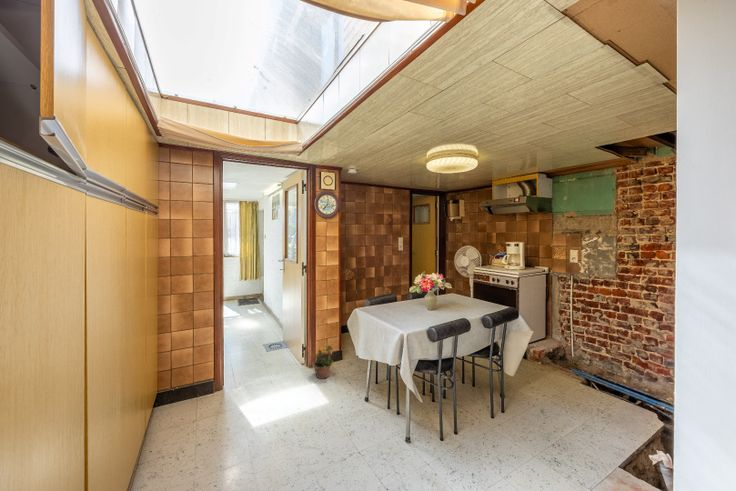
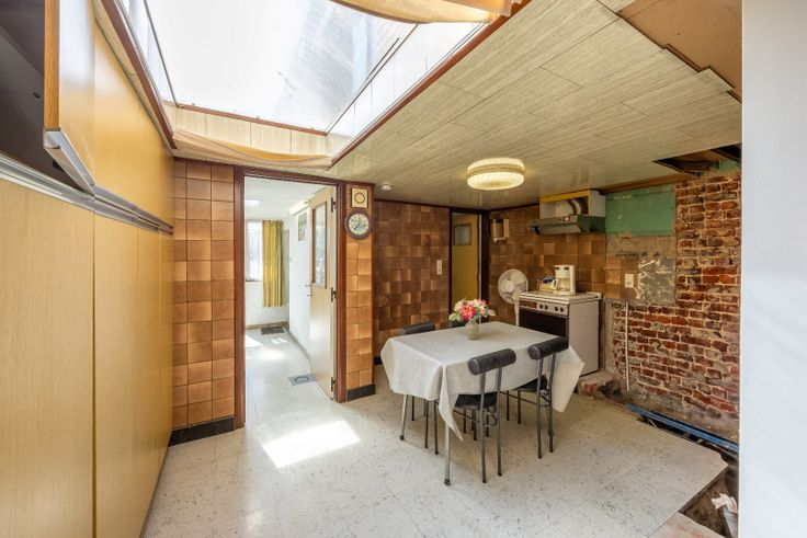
- potted plant [312,344,335,380]
